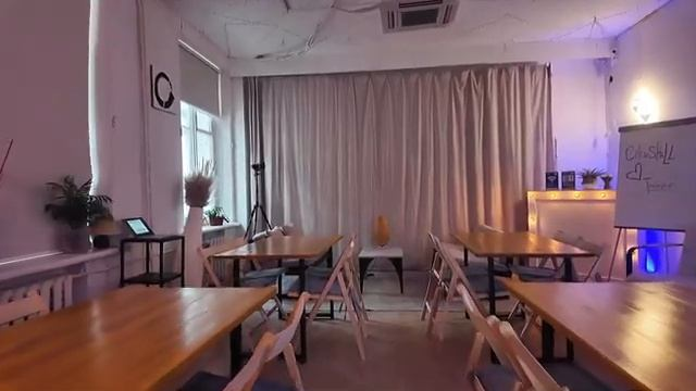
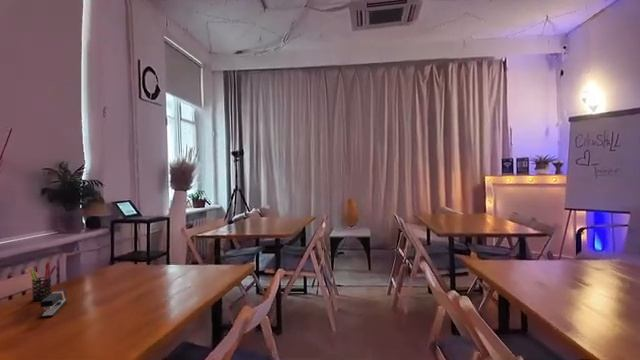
+ stapler [39,288,68,319]
+ pen holder [29,262,57,302]
